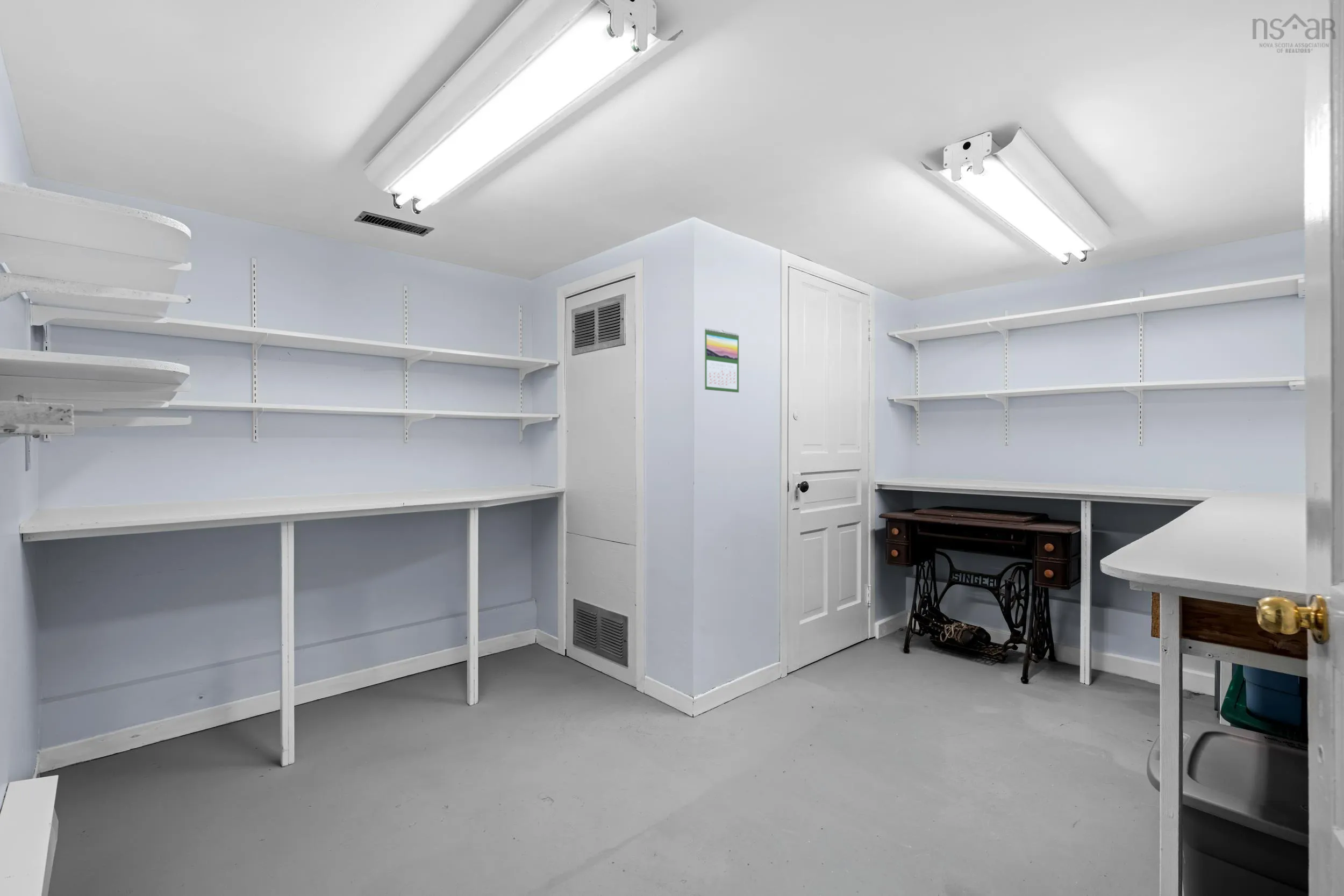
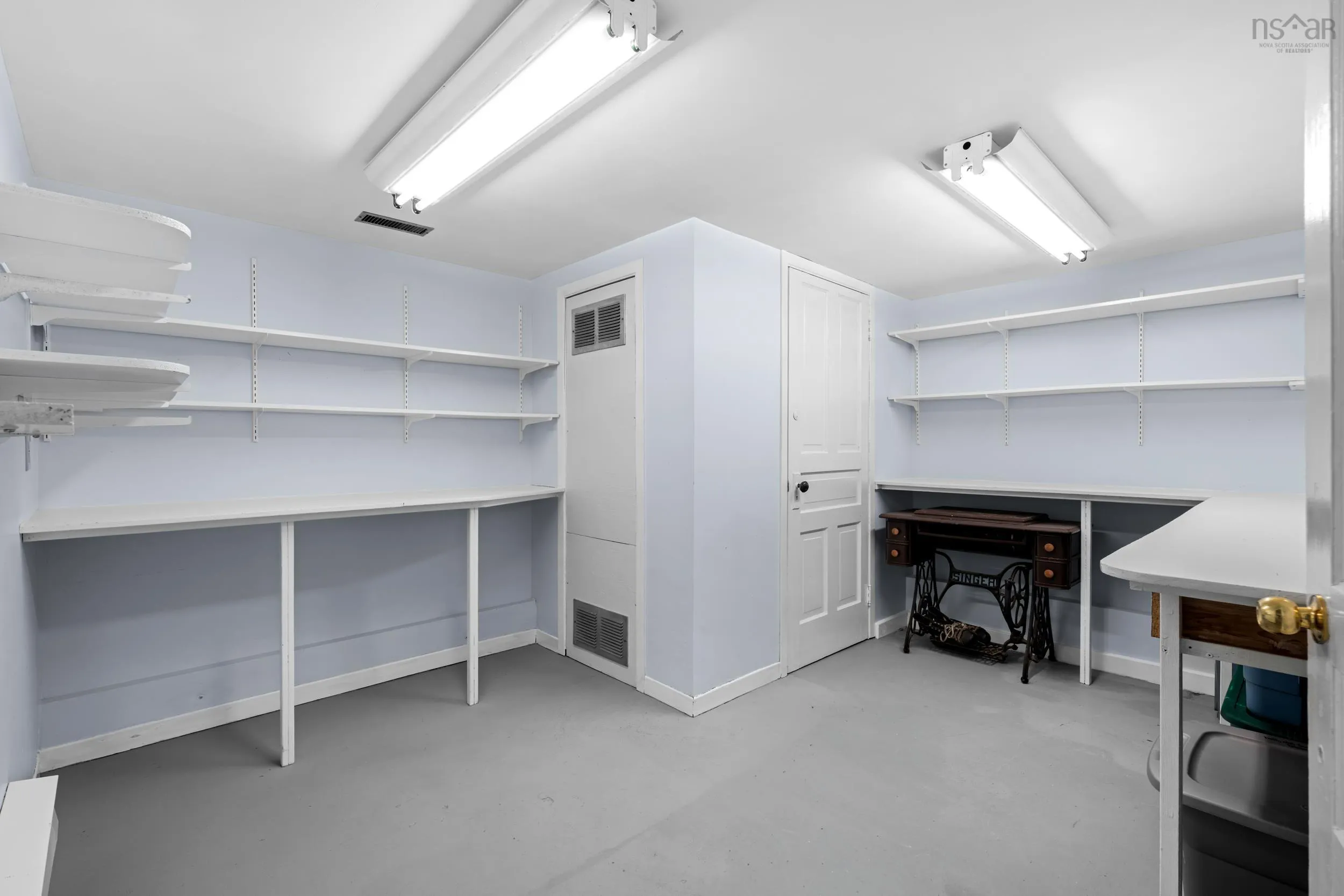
- calendar [703,327,739,393]
